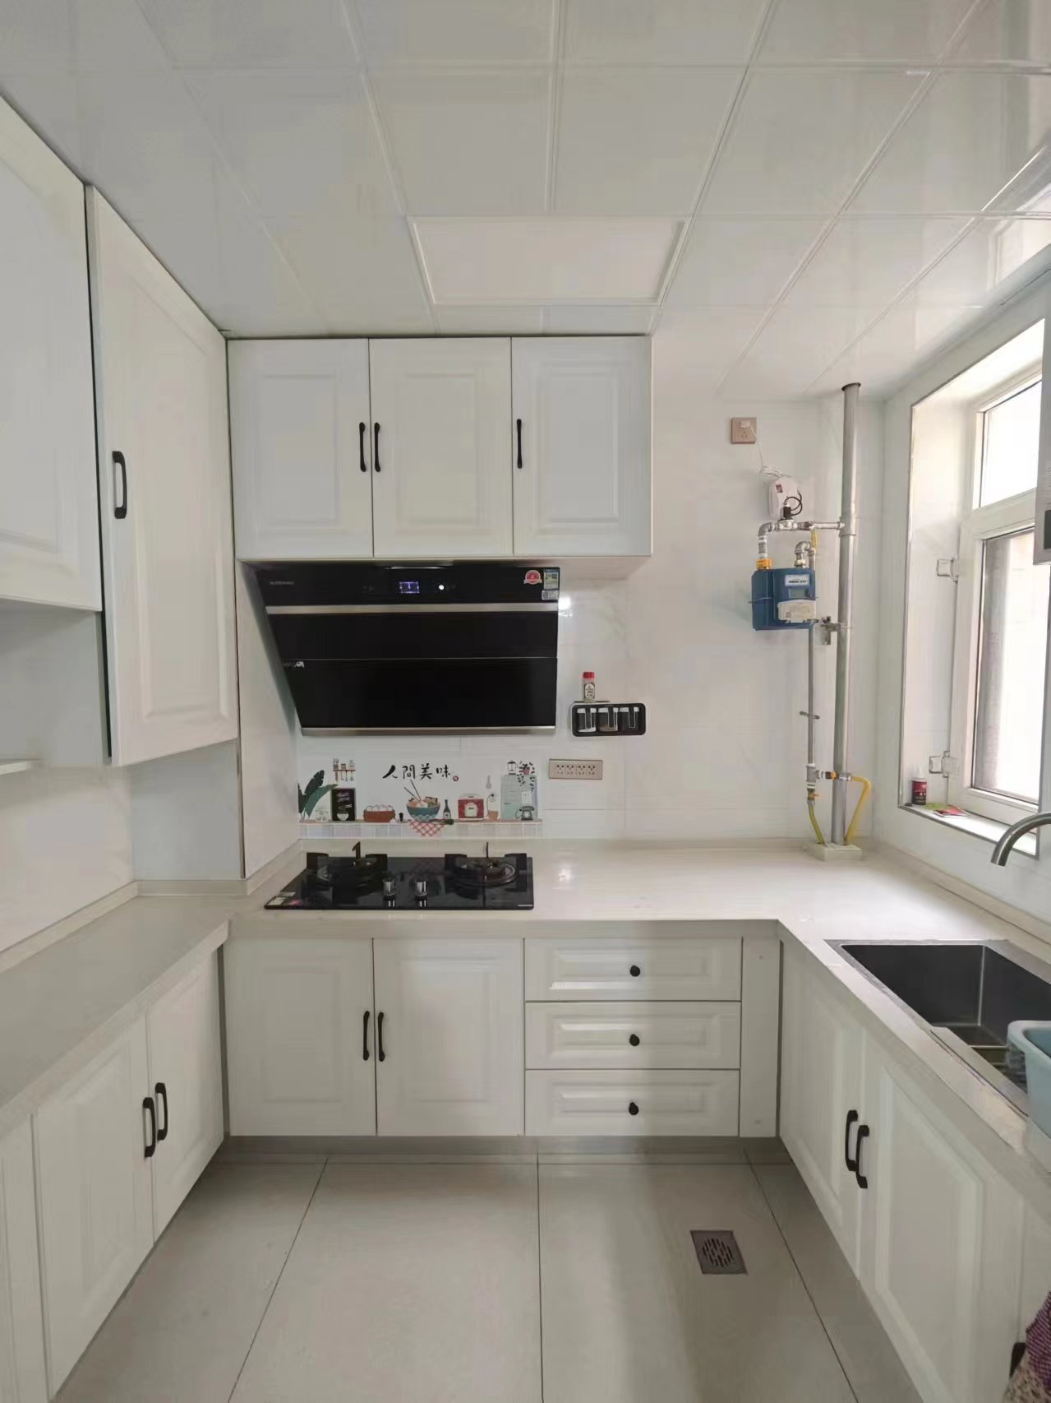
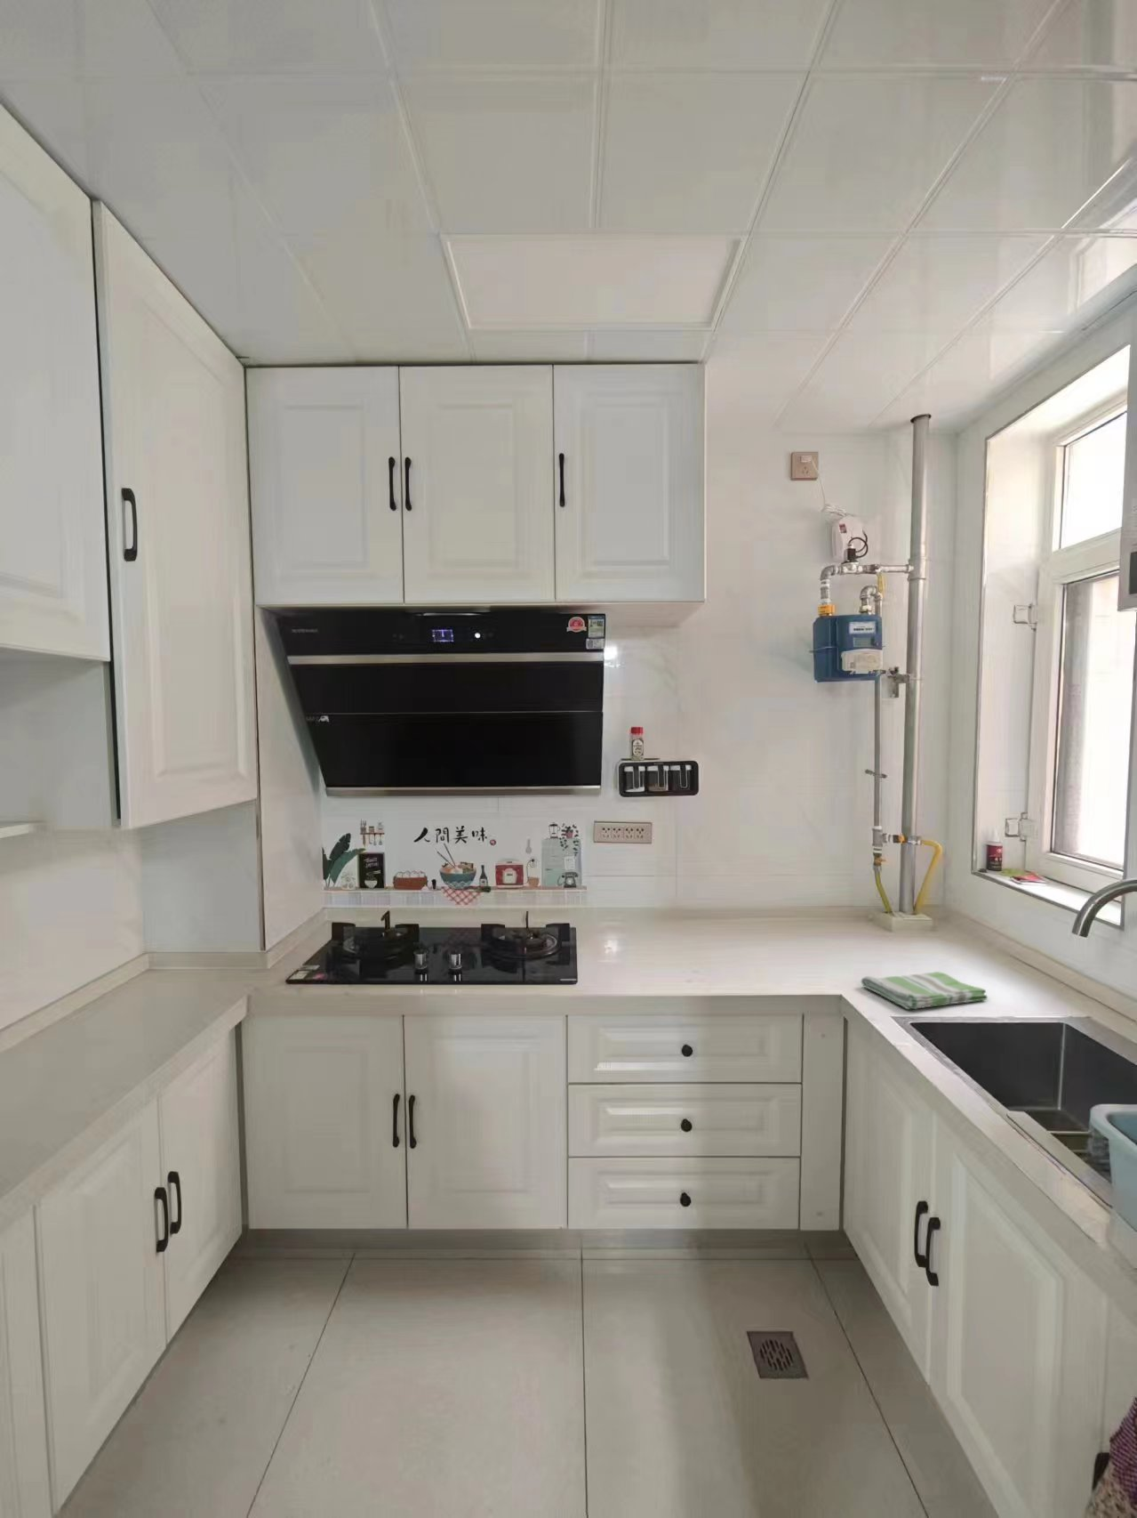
+ dish towel [860,971,989,1010]
